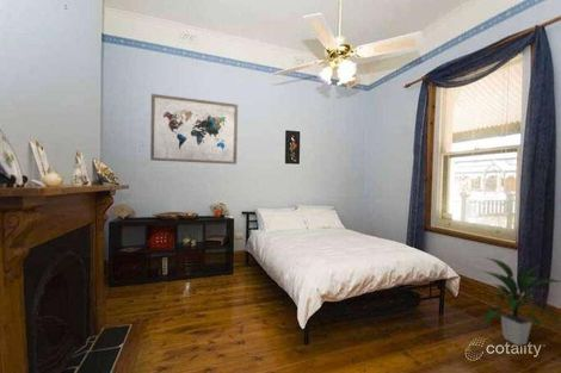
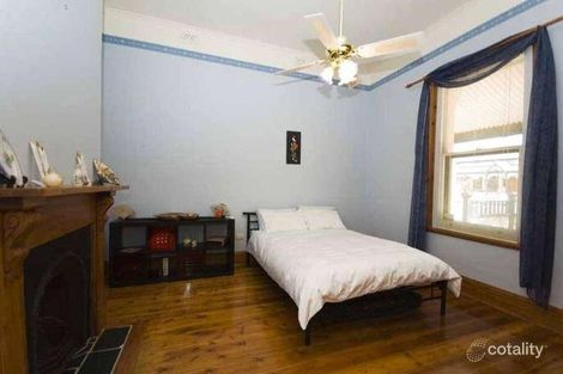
- indoor plant [481,256,561,347]
- wall art [149,93,239,166]
